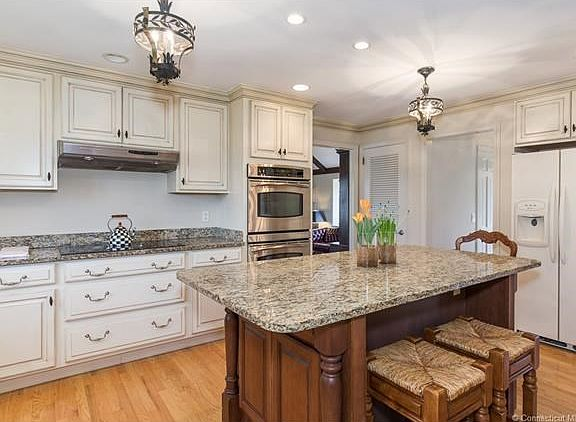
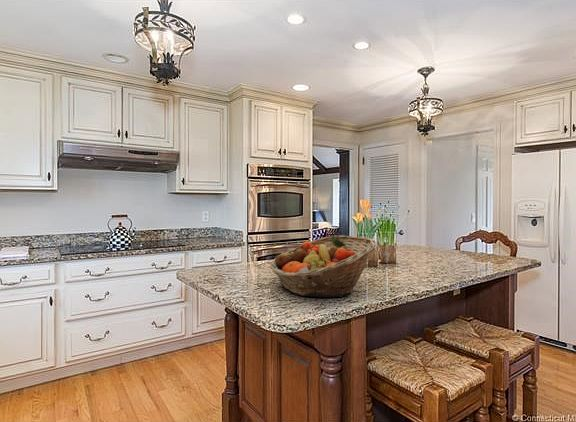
+ fruit basket [269,235,377,298]
